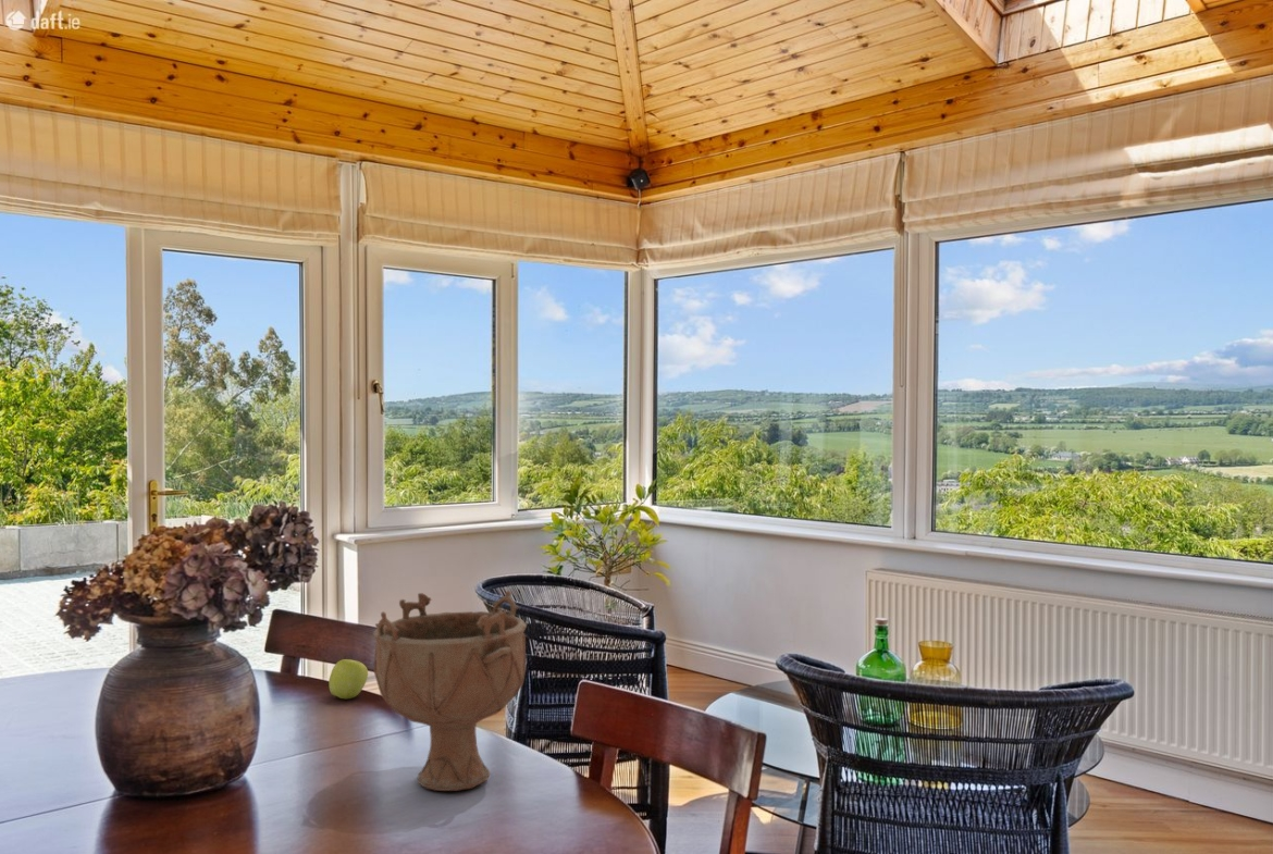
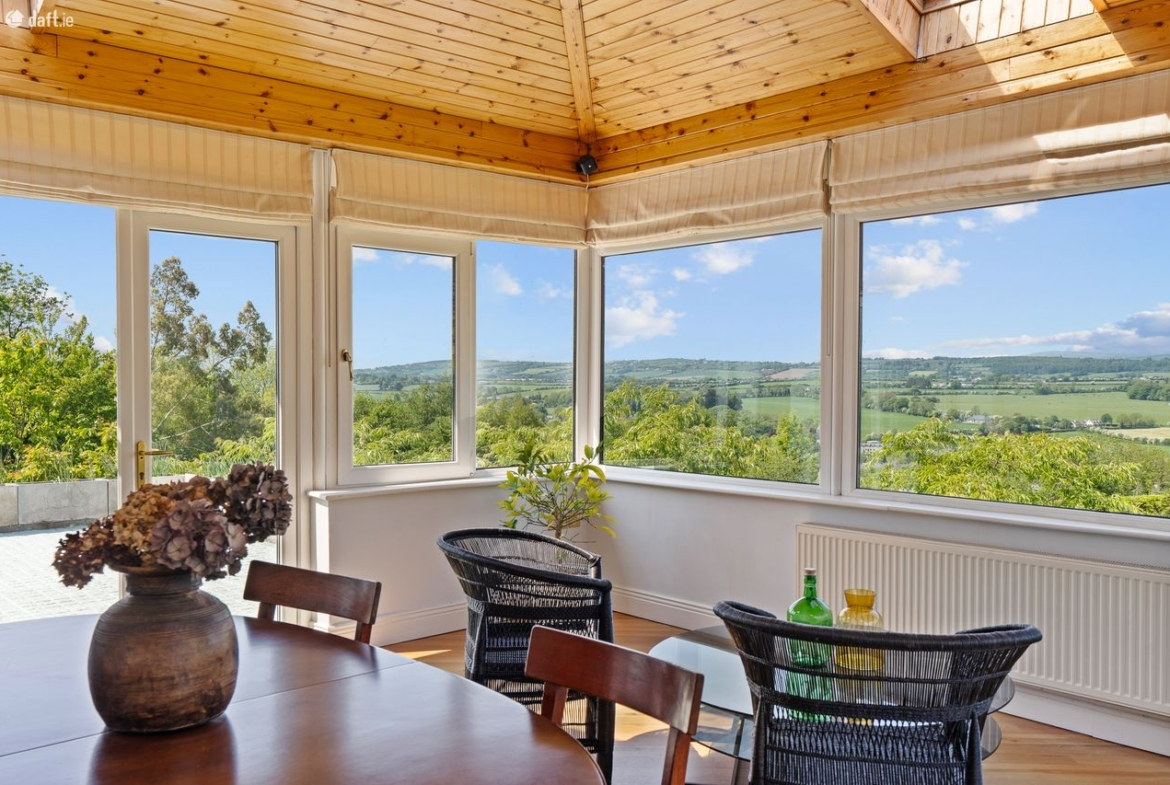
- decorative bowl [372,590,528,792]
- apple [327,658,369,701]
